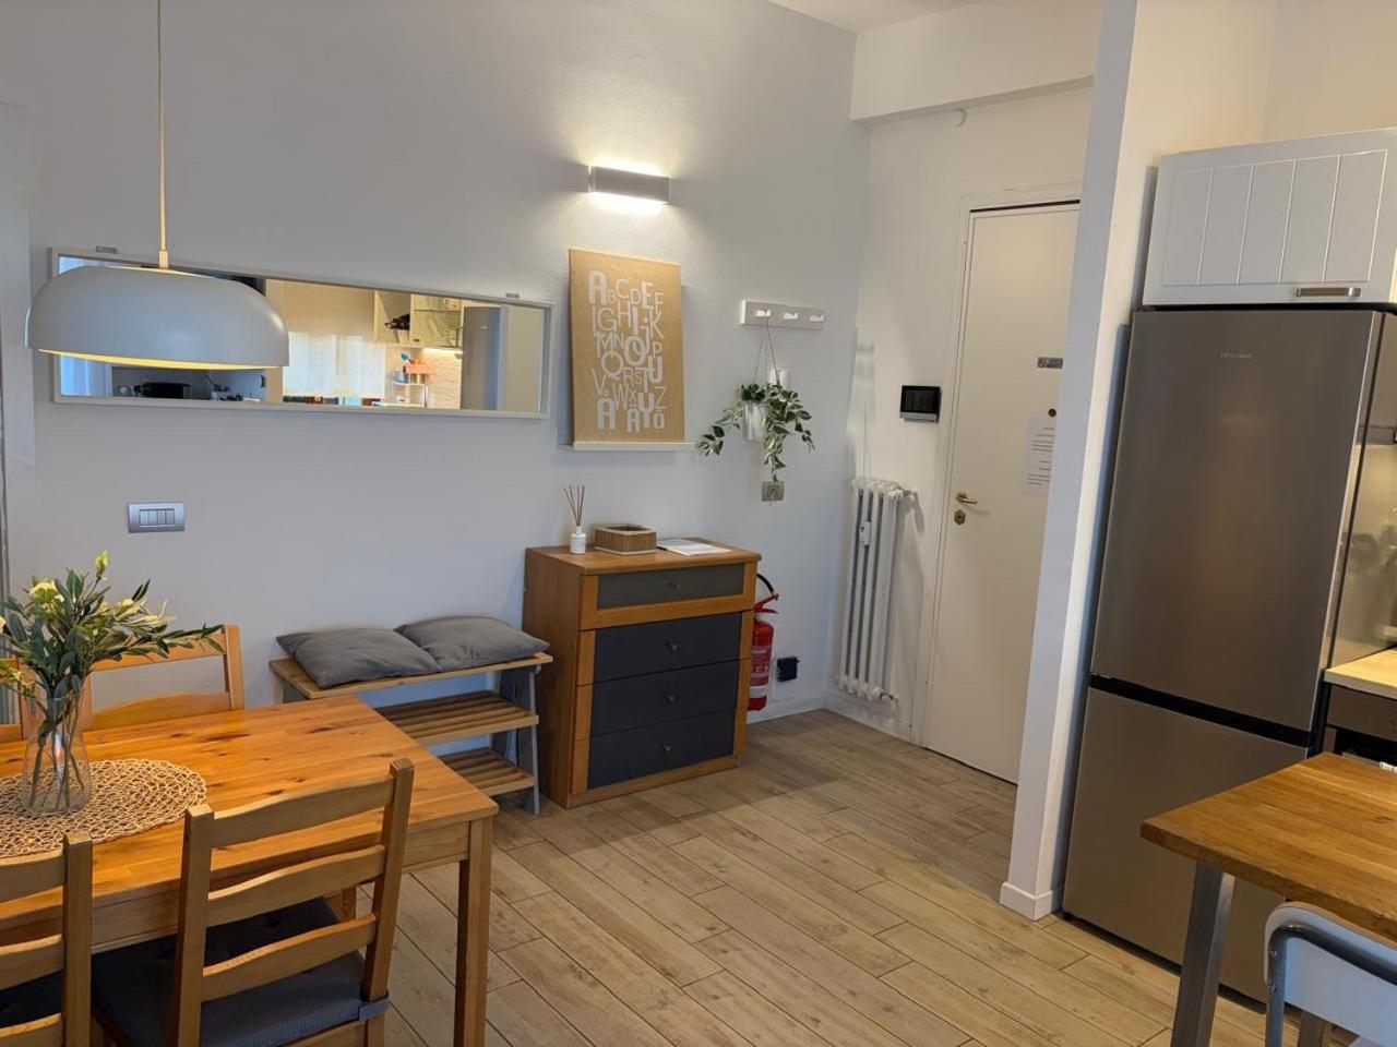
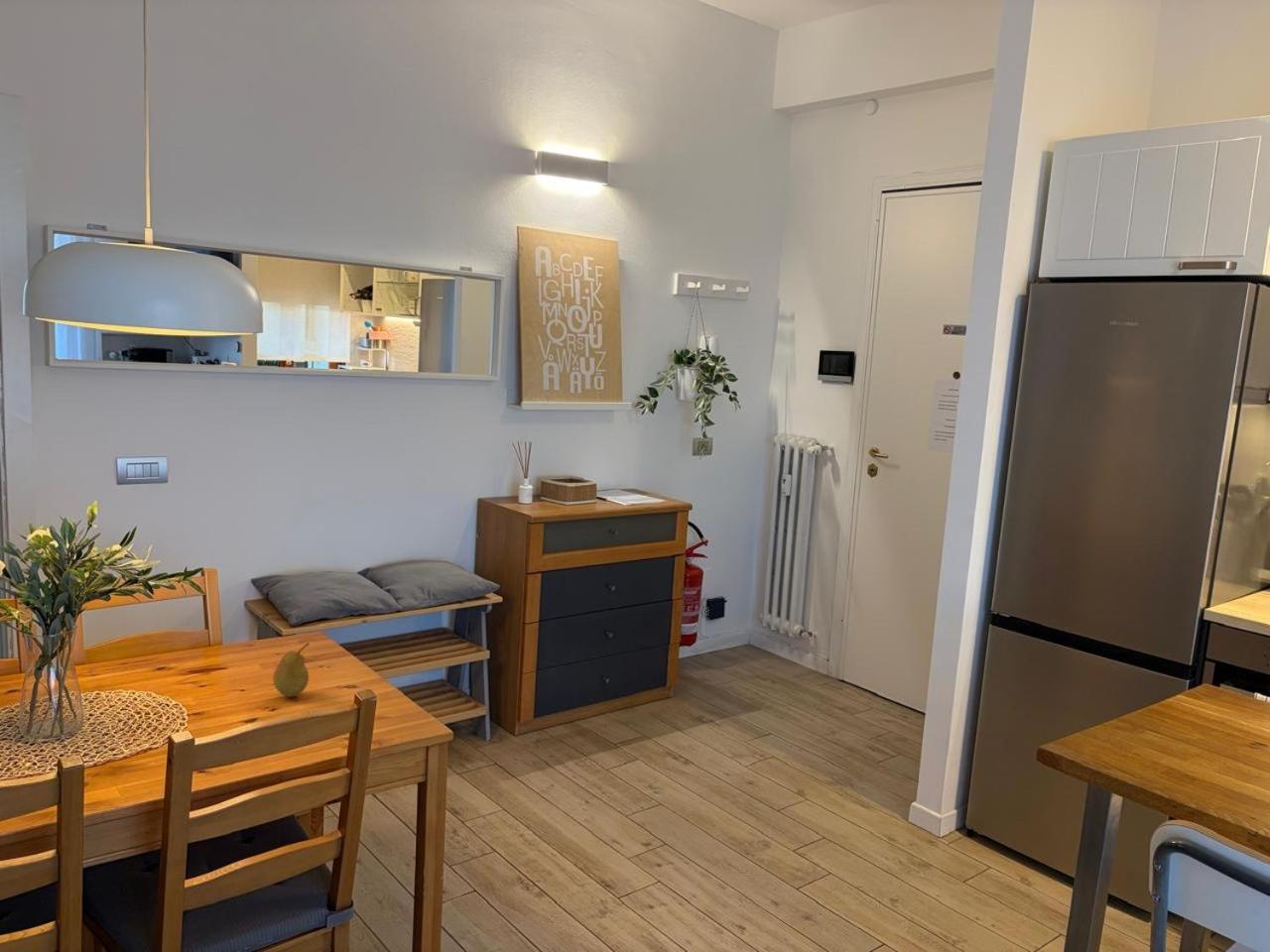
+ fruit [272,642,311,698]
